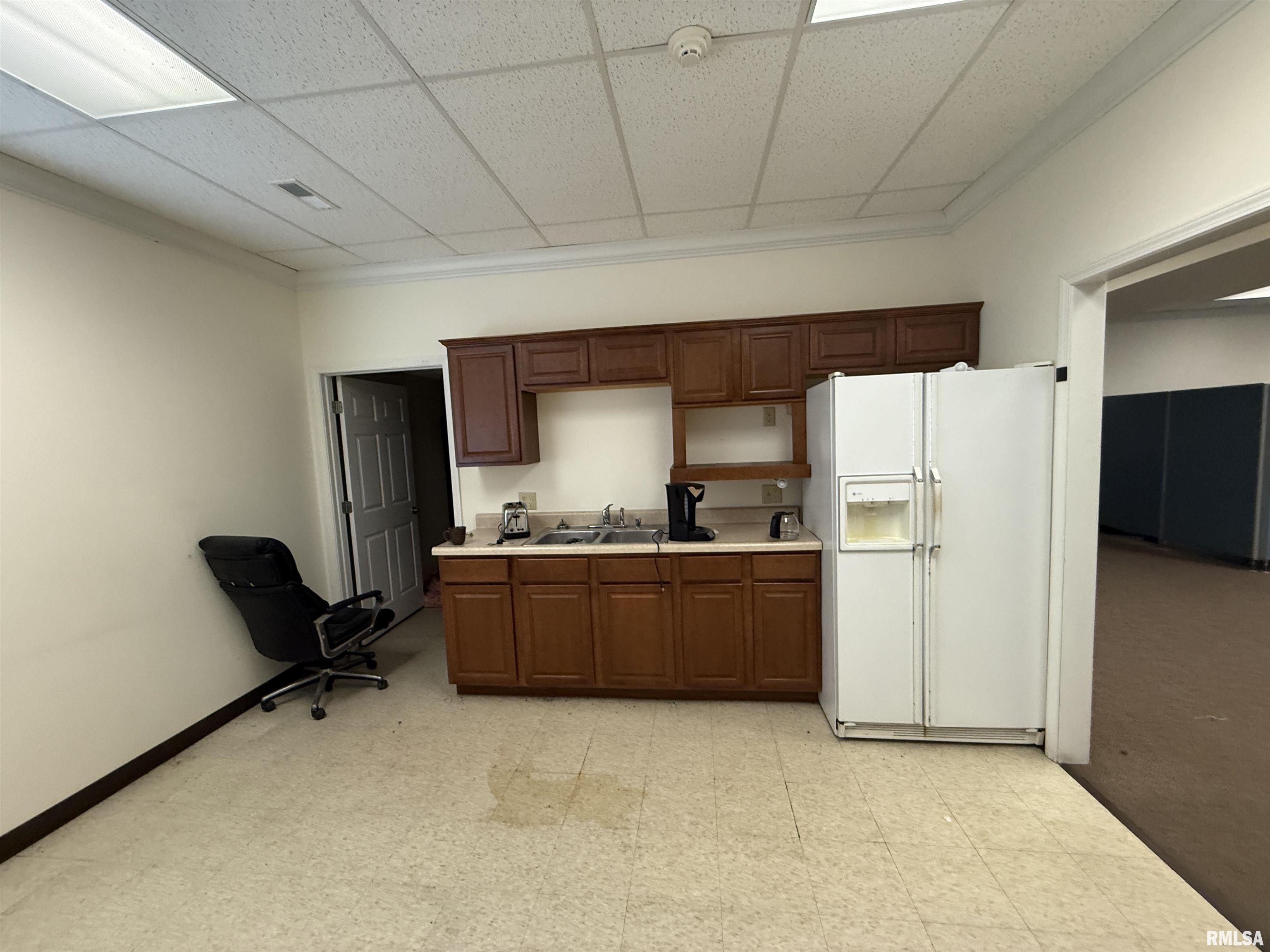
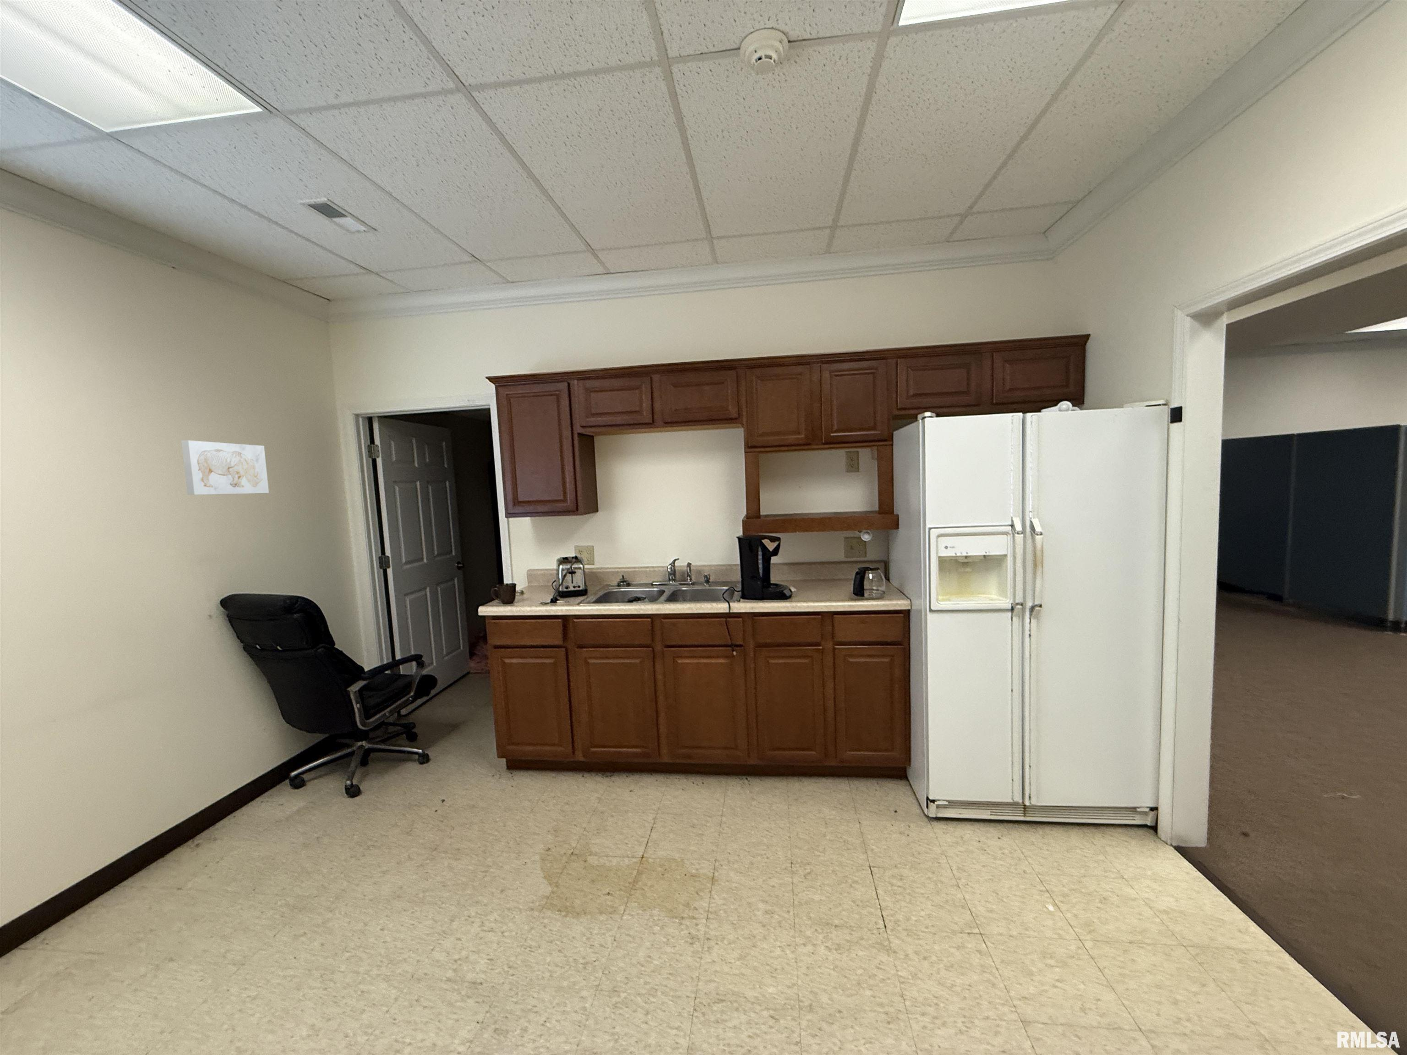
+ wall art [181,440,269,495]
